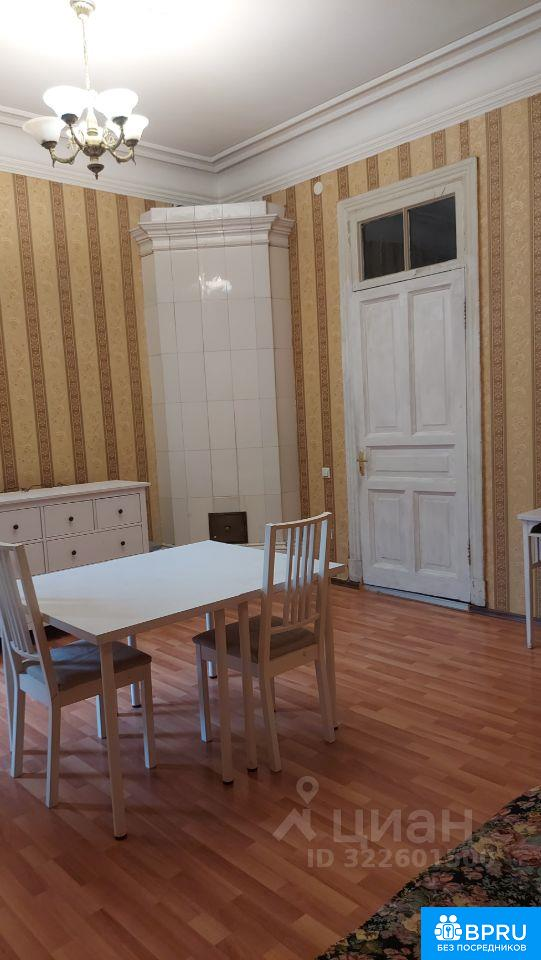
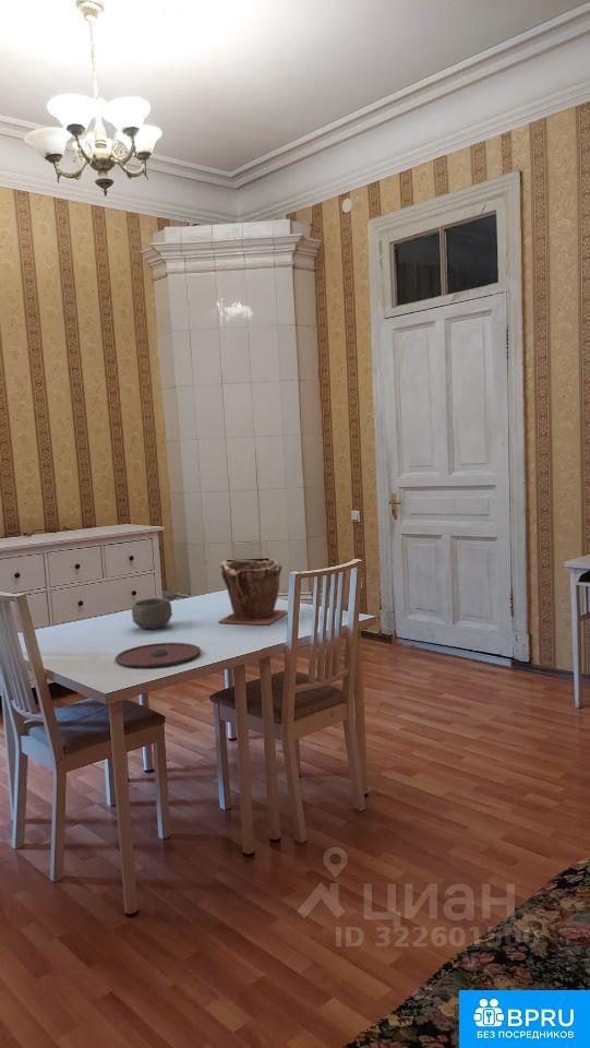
+ bowl [131,597,173,630]
+ plate [115,642,202,668]
+ plant pot [217,558,289,626]
